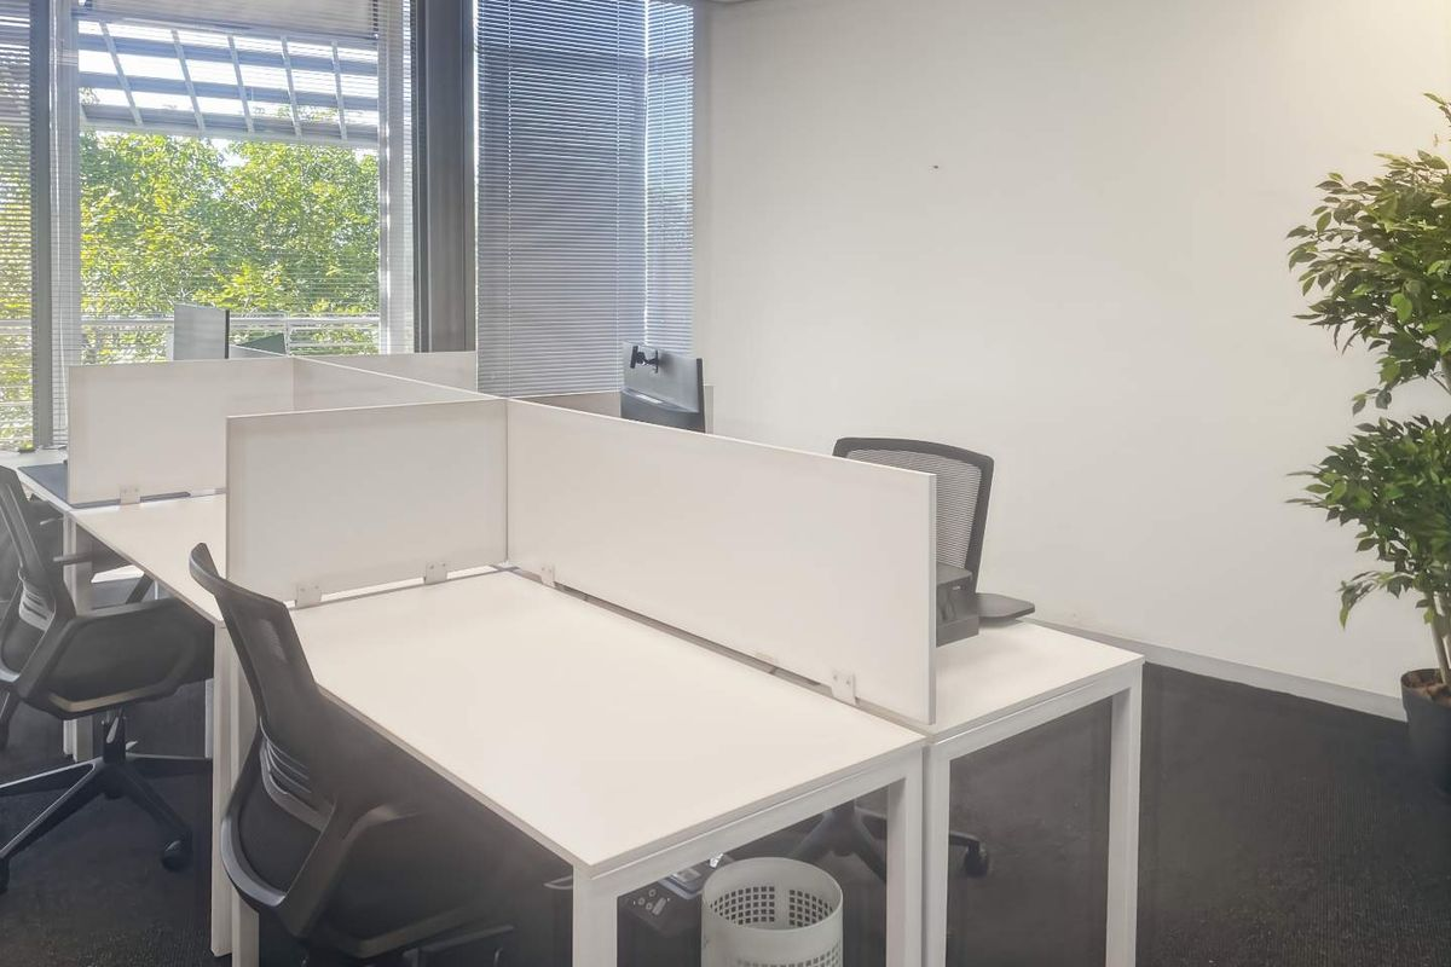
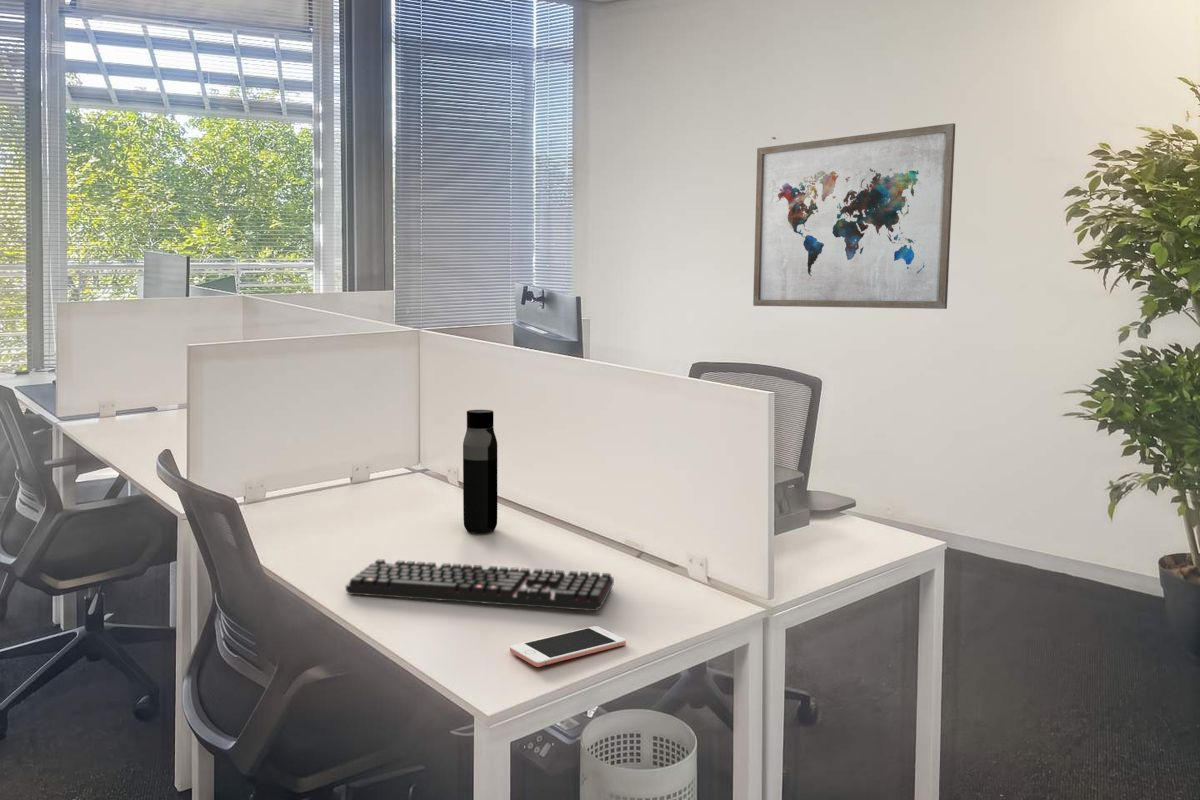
+ wall art [752,122,956,310]
+ water bottle [462,409,498,535]
+ cell phone [509,625,627,668]
+ keyboard [345,558,615,612]
